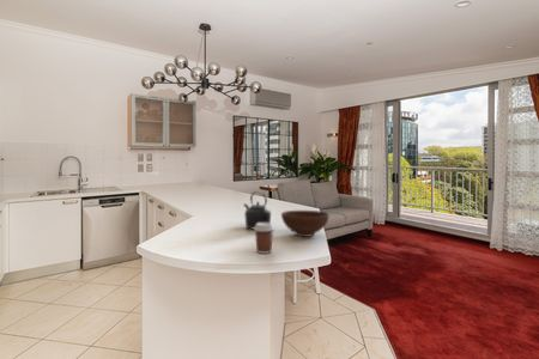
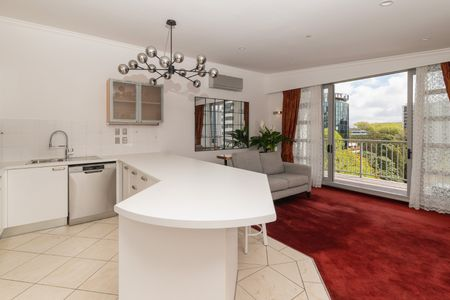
- bowl [280,209,331,238]
- kettle [243,190,272,230]
- coffee cup [253,223,275,255]
